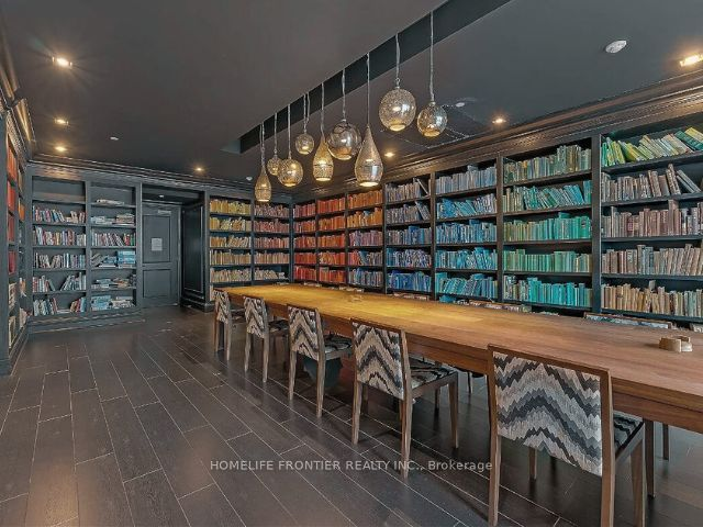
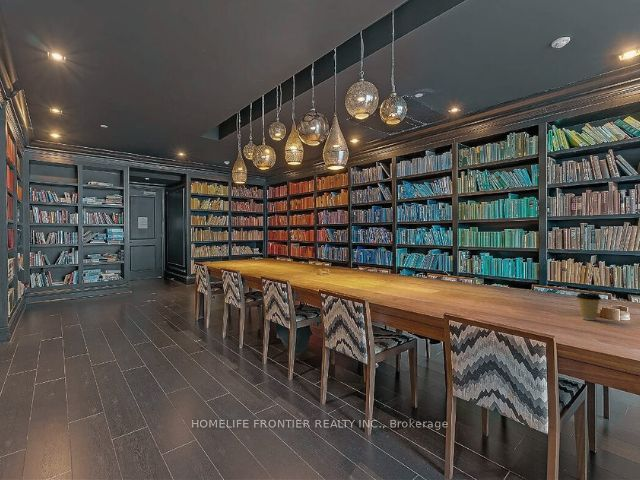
+ coffee cup [576,292,602,321]
